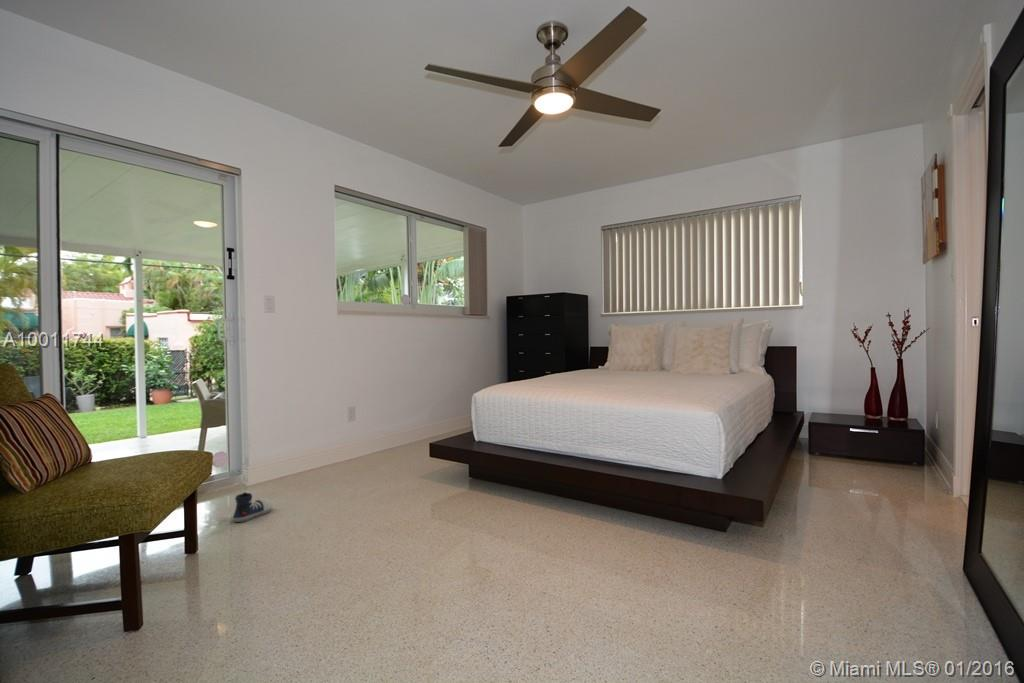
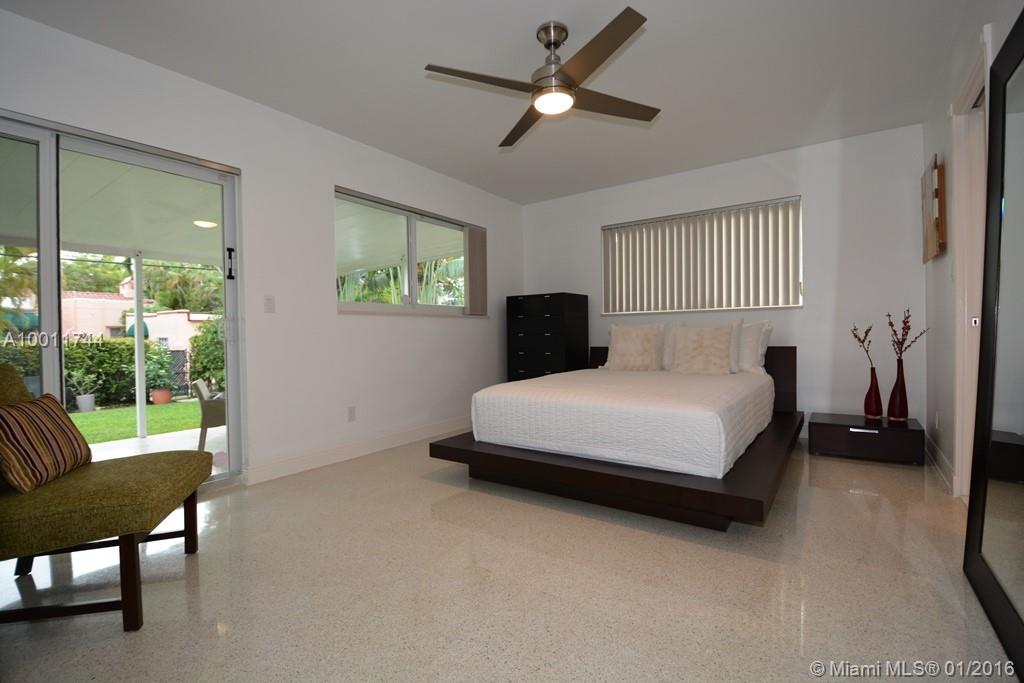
- shoe [232,491,273,523]
